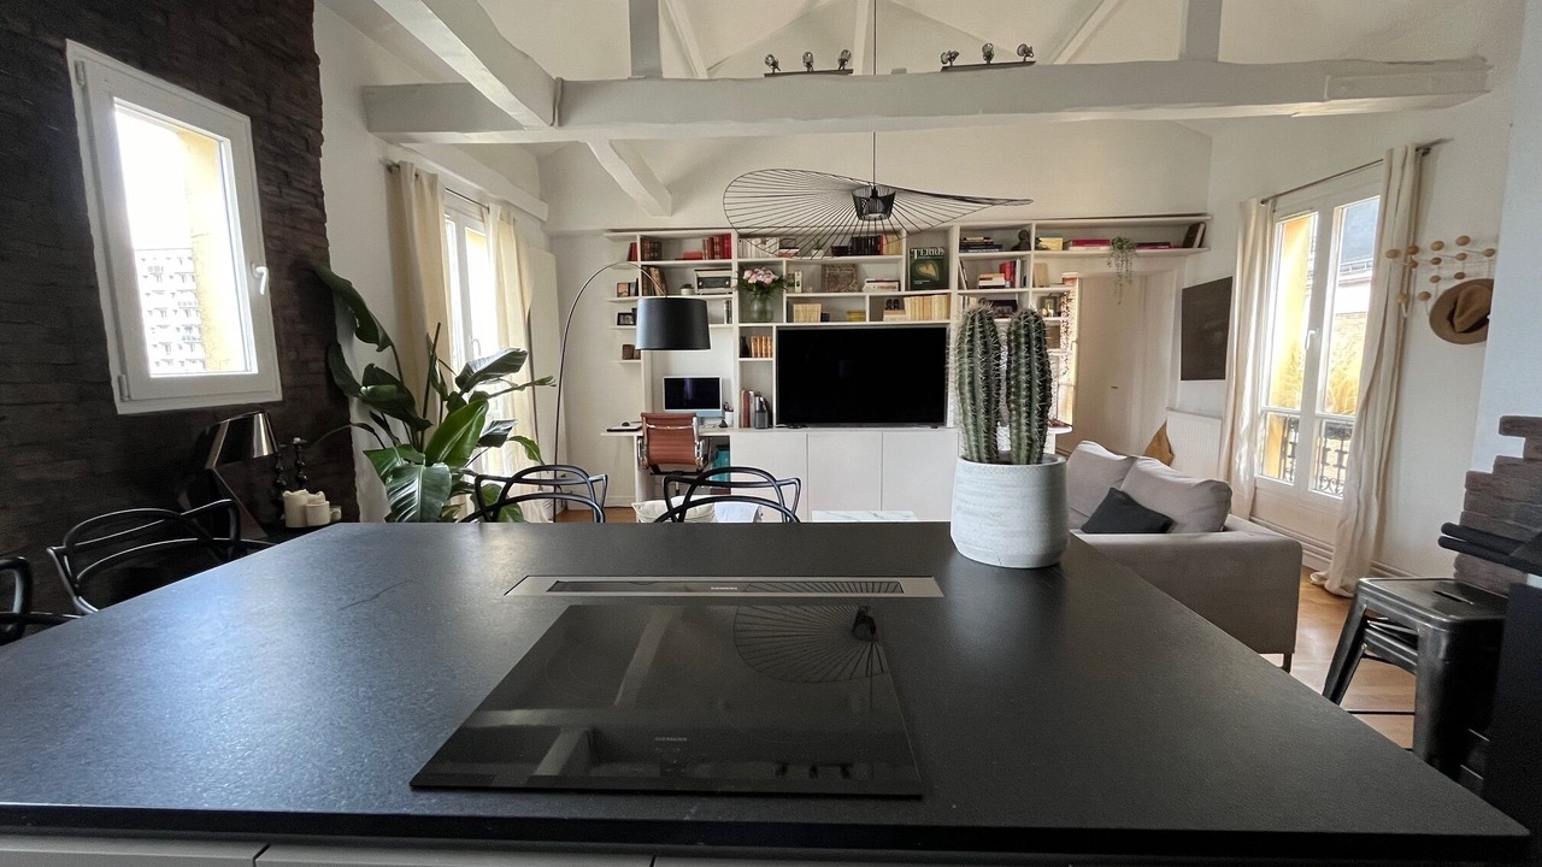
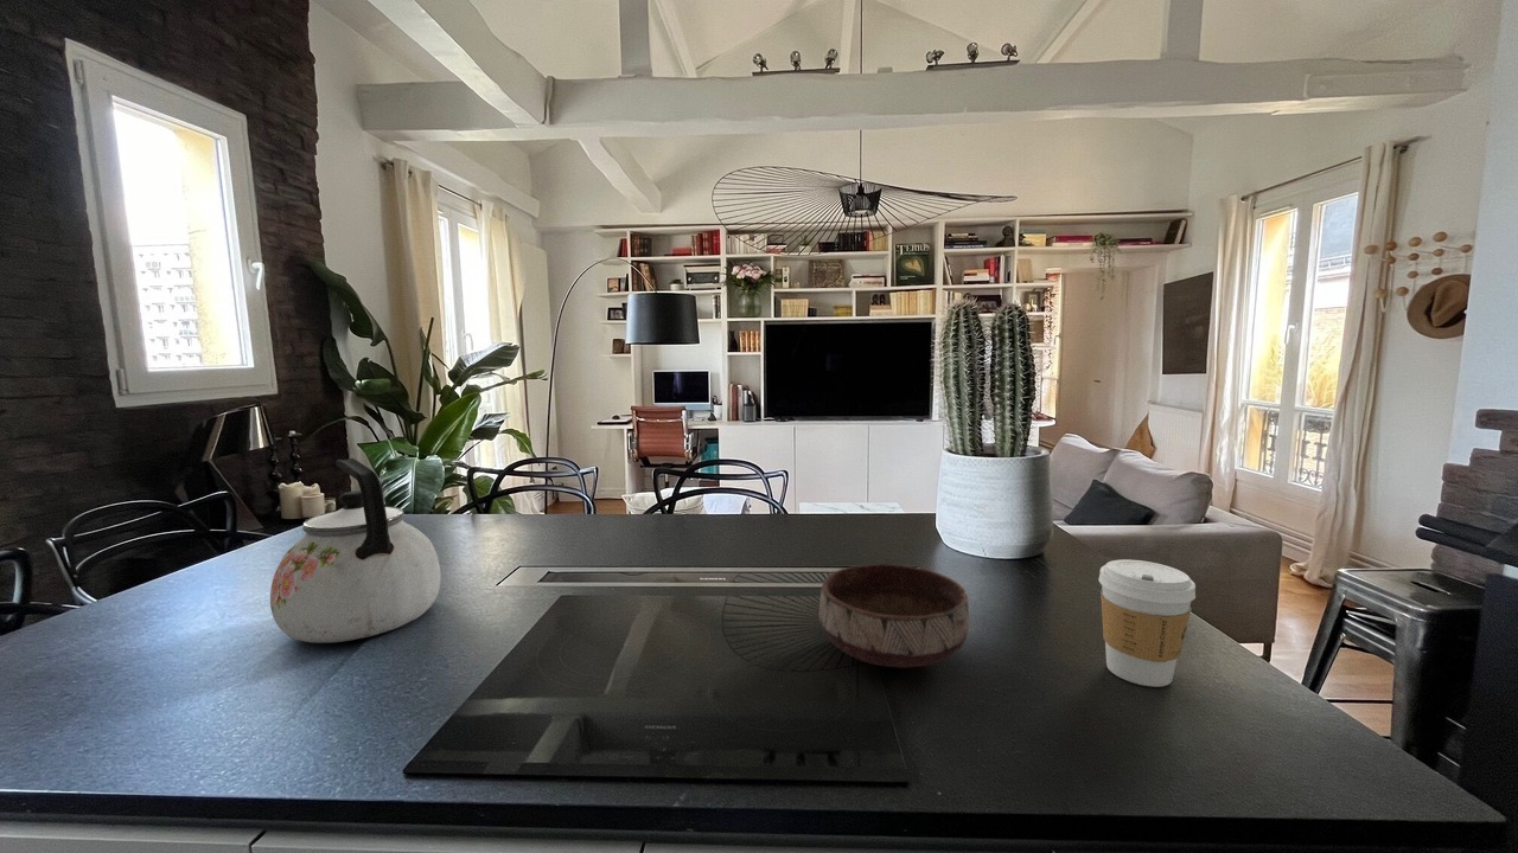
+ coffee cup [1098,559,1197,688]
+ bowl [818,563,971,668]
+ kettle [269,457,442,644]
